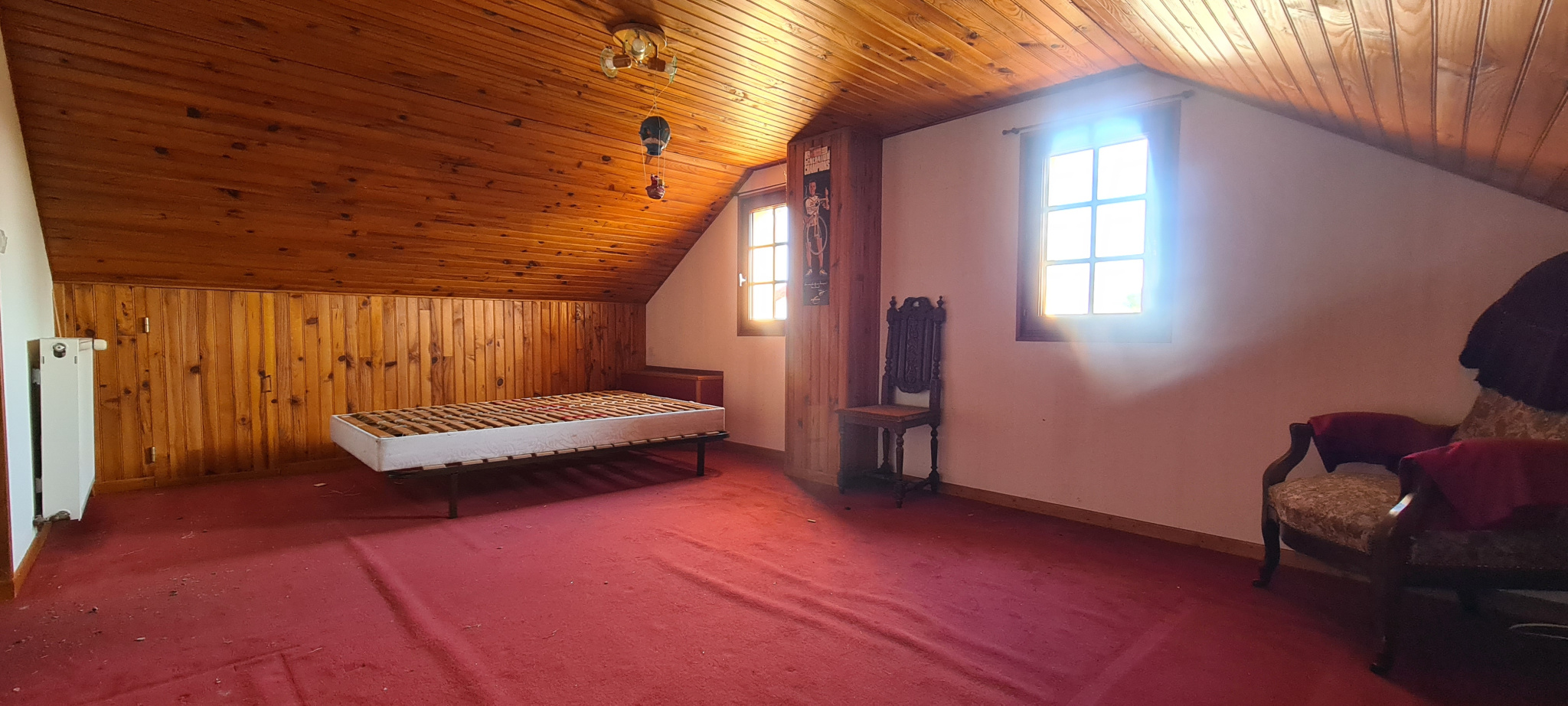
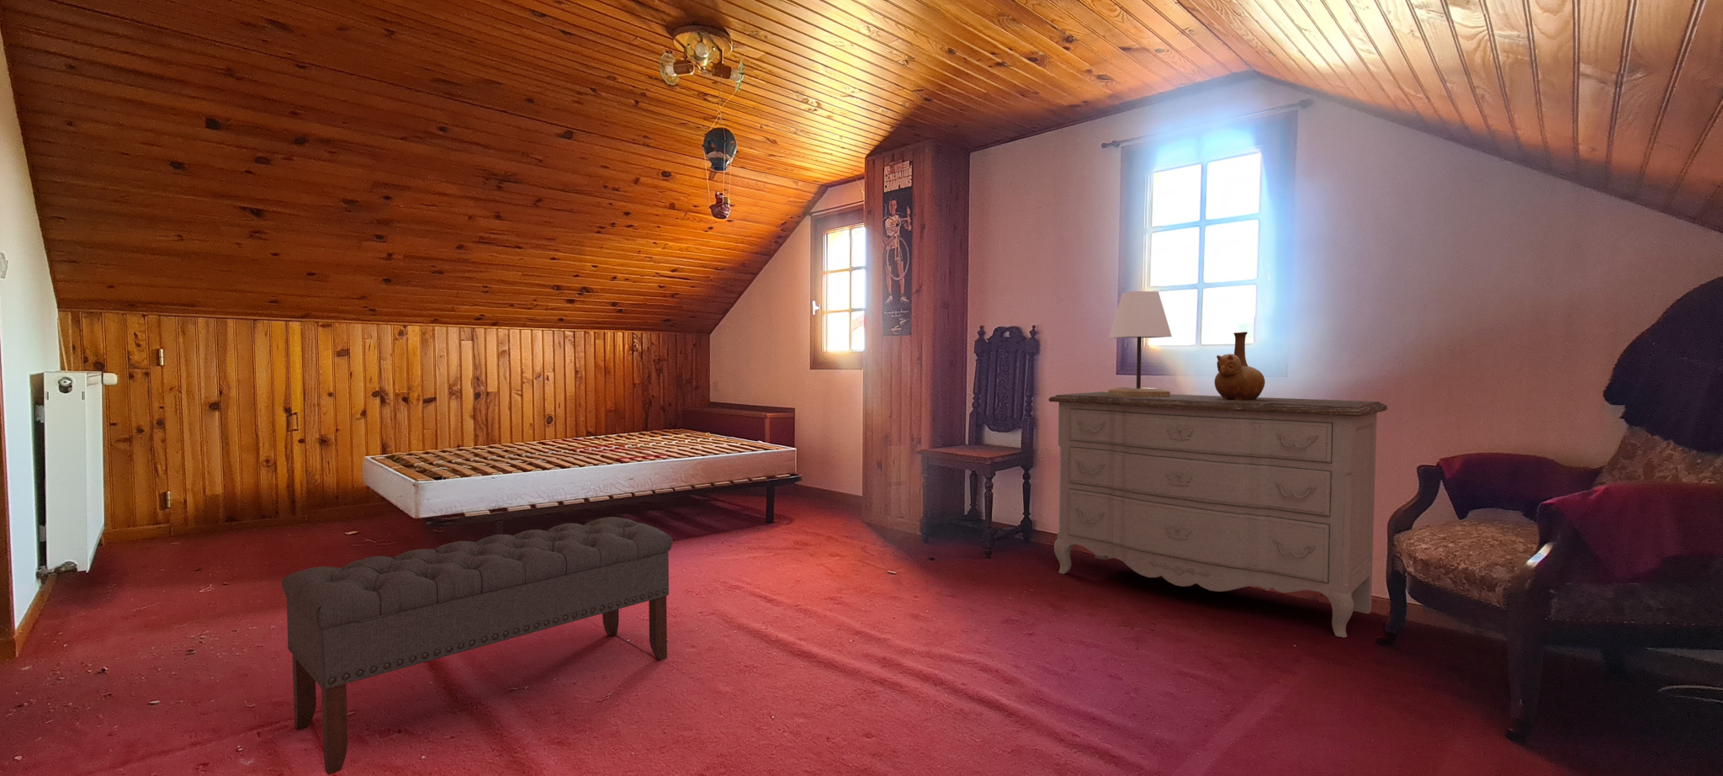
+ dresser [1047,391,1388,639]
+ bench [281,516,672,775]
+ lamp [1108,290,1172,397]
+ vase [1214,331,1266,400]
